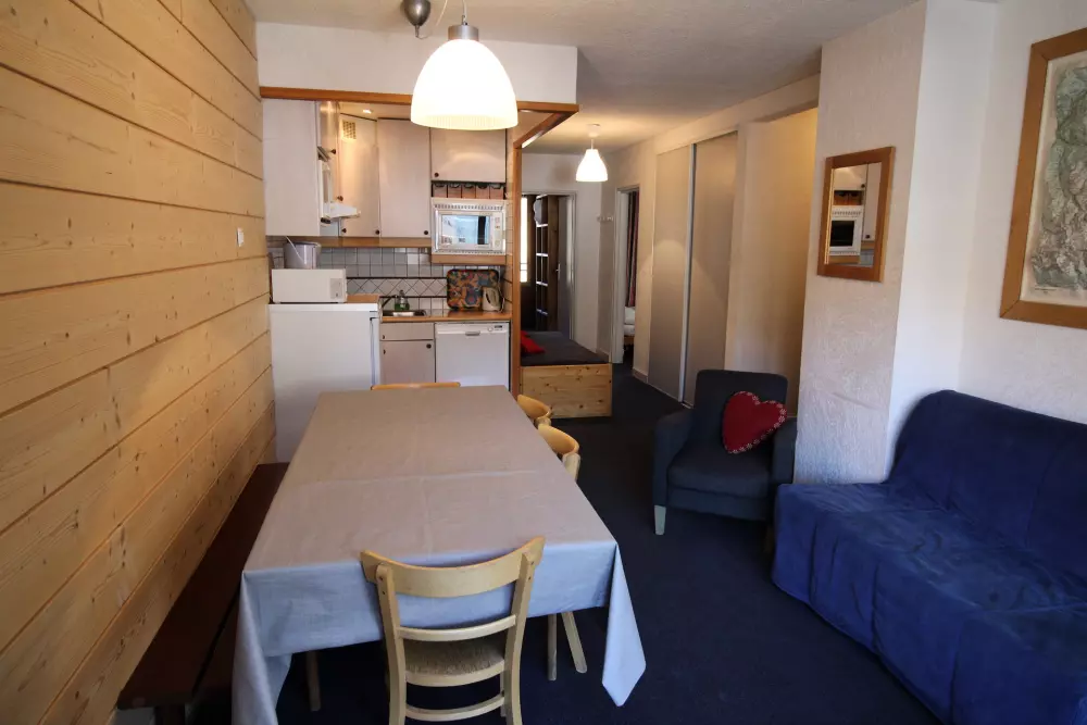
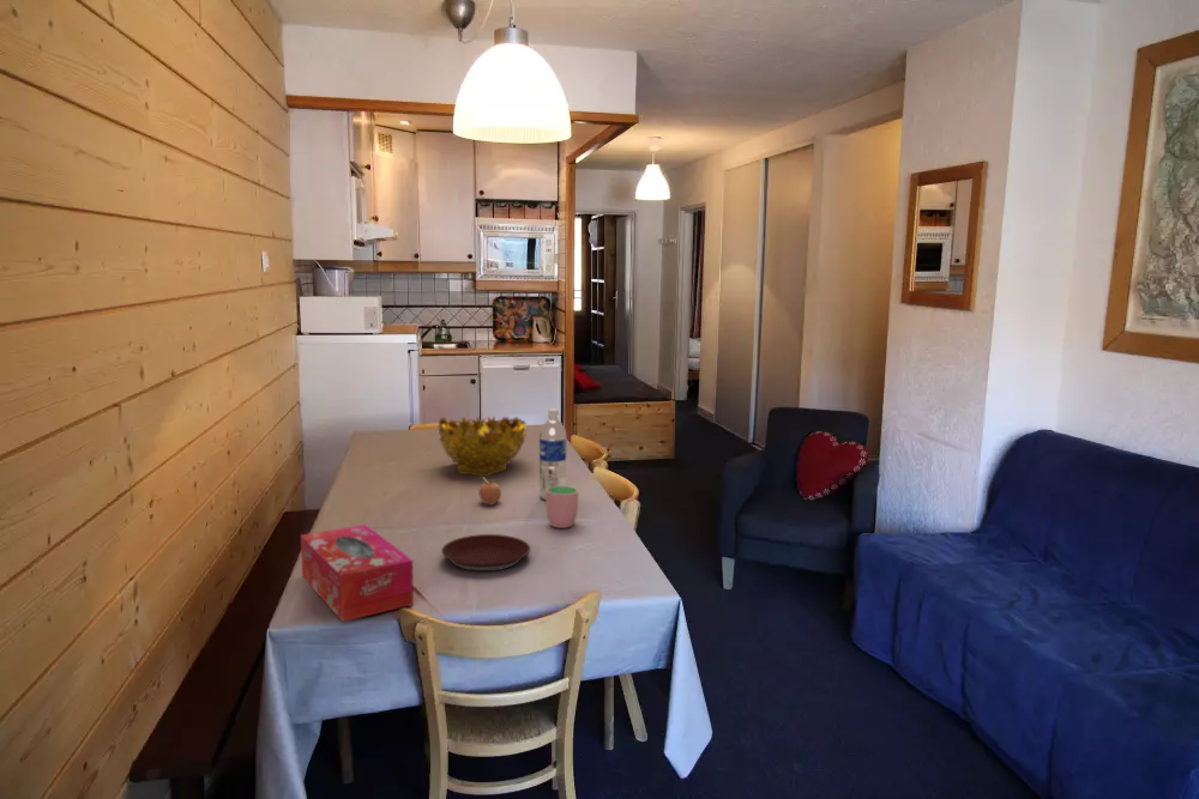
+ decorative bowl [436,414,528,478]
+ plate [440,533,531,573]
+ fruit [477,477,502,507]
+ water bottle [538,407,567,502]
+ tissue box [300,523,415,623]
+ cup [546,485,579,529]
